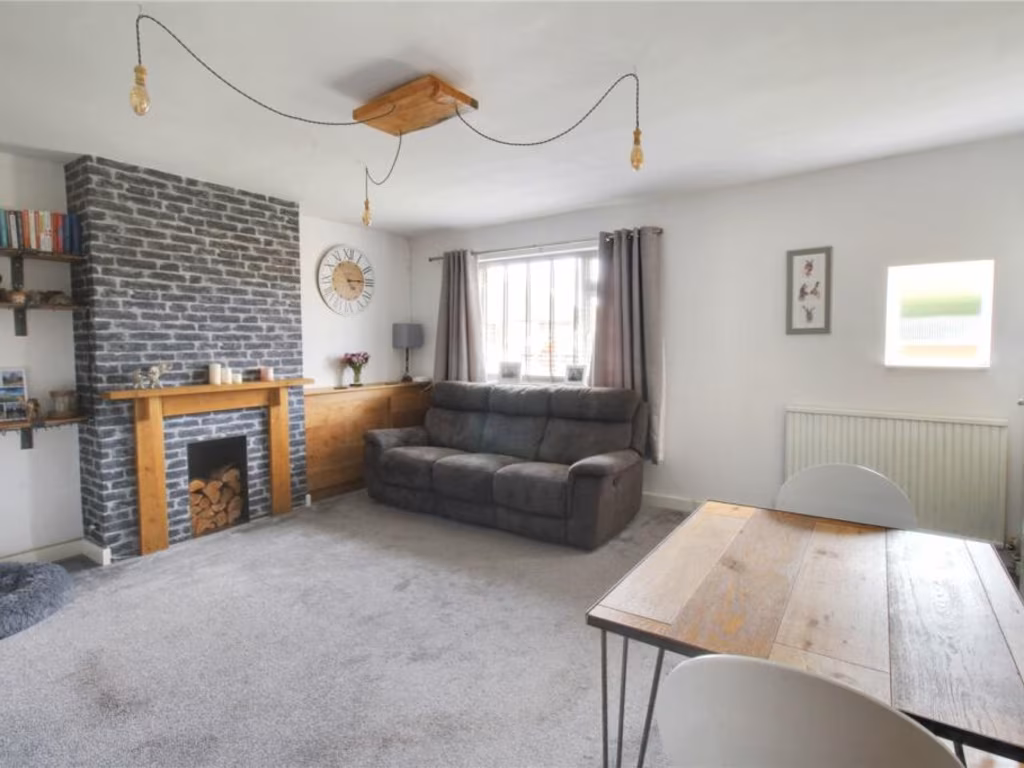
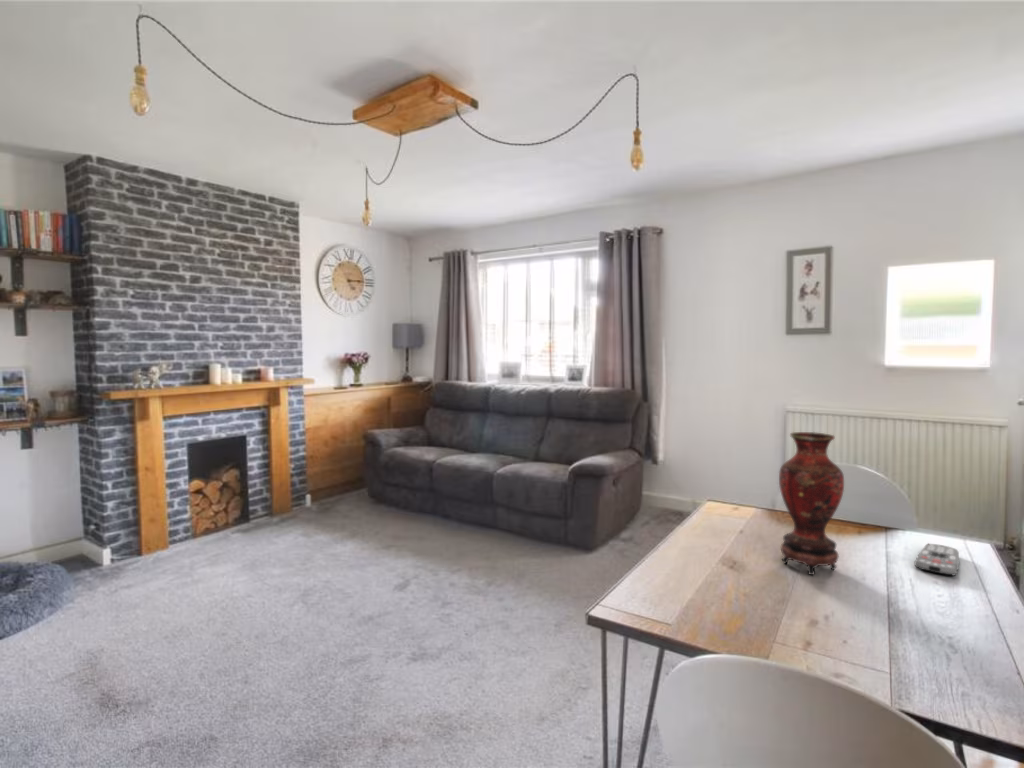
+ remote control [913,543,960,577]
+ vase [778,431,845,576]
